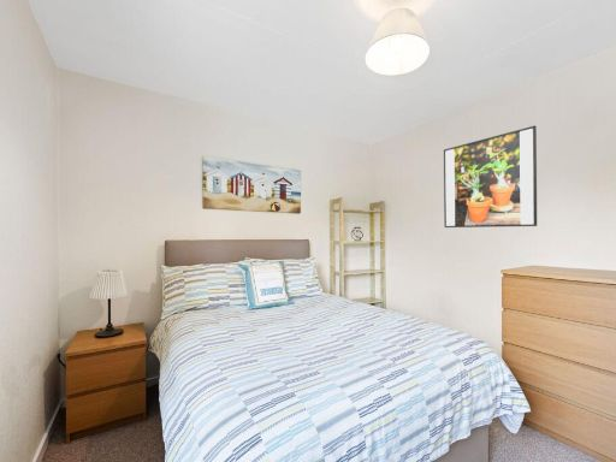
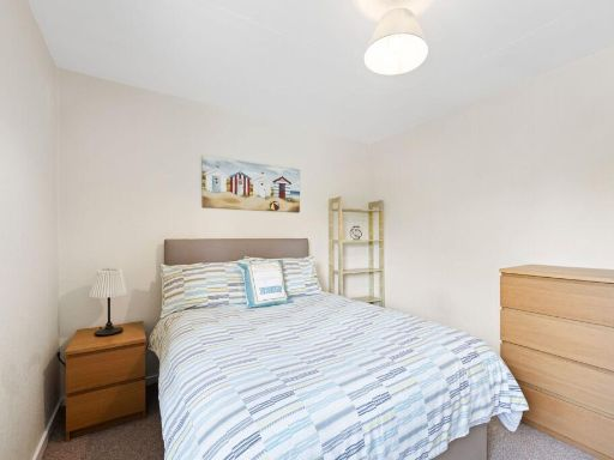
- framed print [443,124,538,229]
